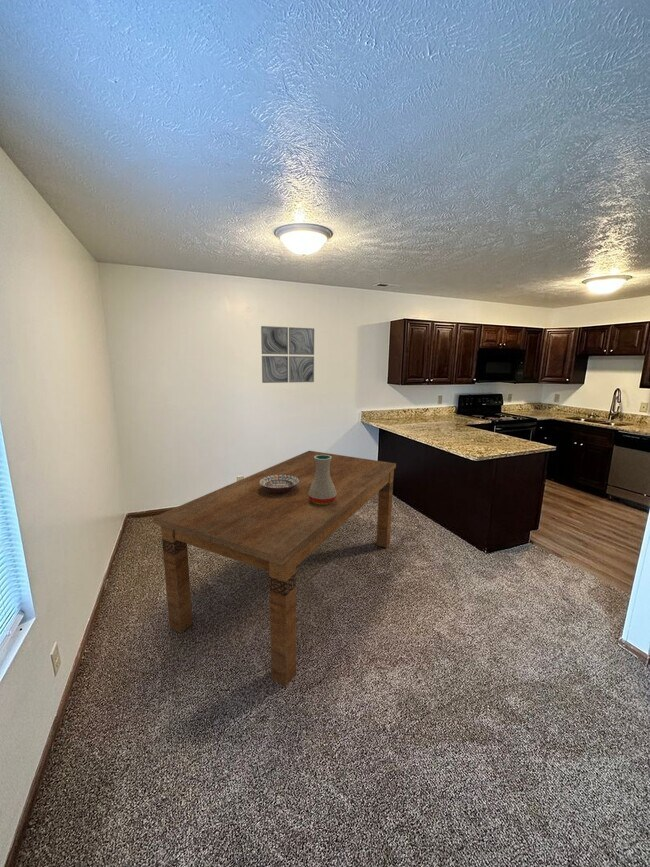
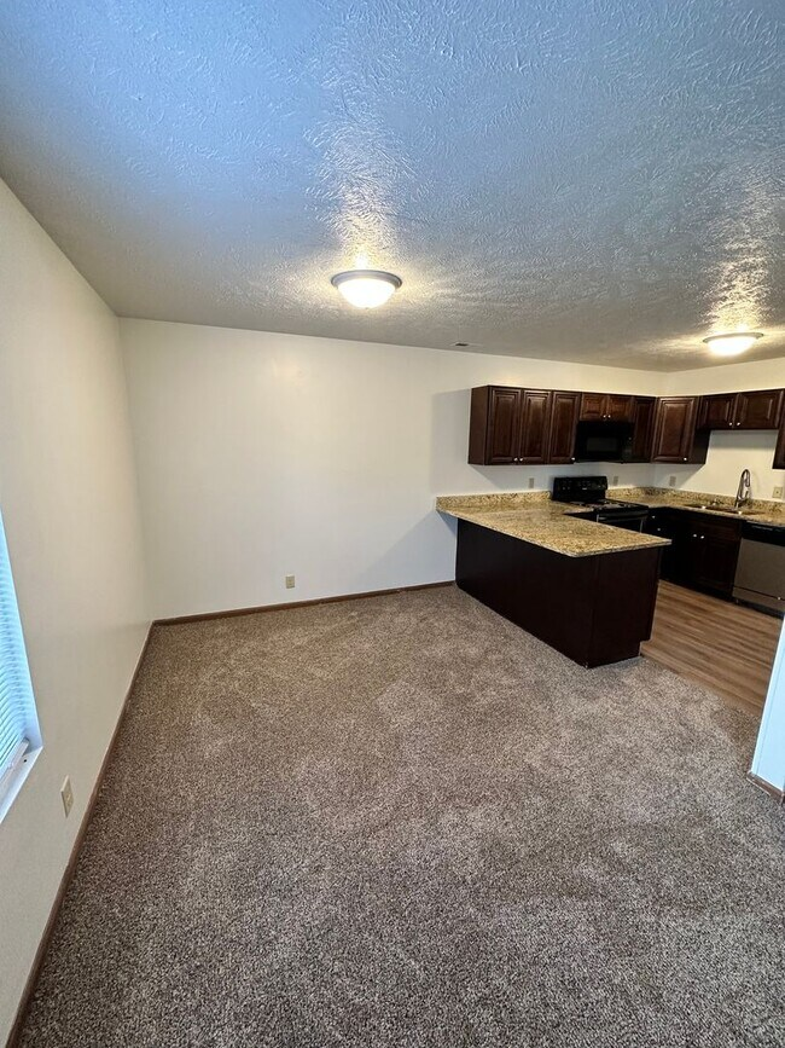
- decorative bowl [259,475,300,494]
- vase [308,455,337,505]
- dining table [152,450,397,687]
- wall art [260,325,315,384]
